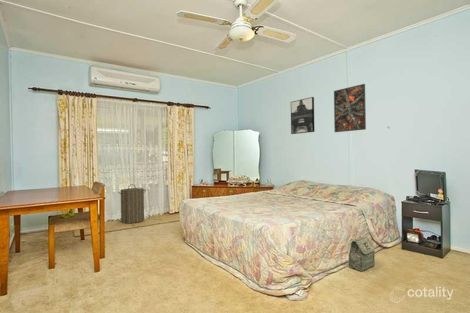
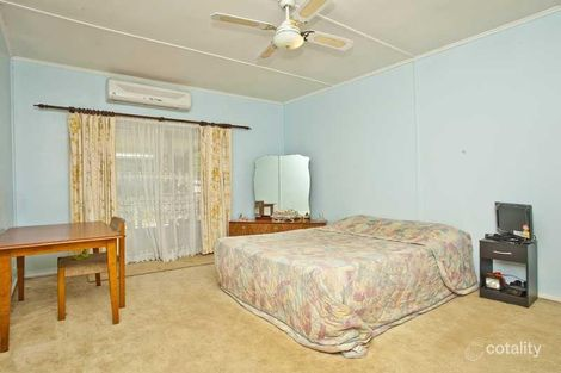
- wall art [290,96,315,135]
- bag [348,236,376,273]
- laundry hamper [117,183,147,224]
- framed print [333,83,367,133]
